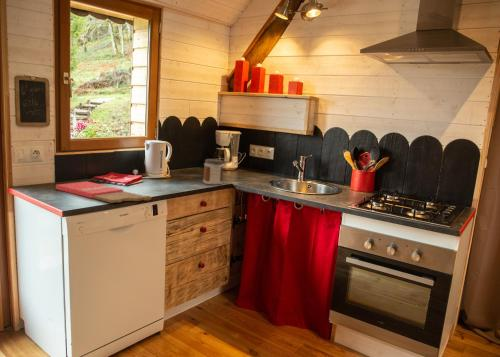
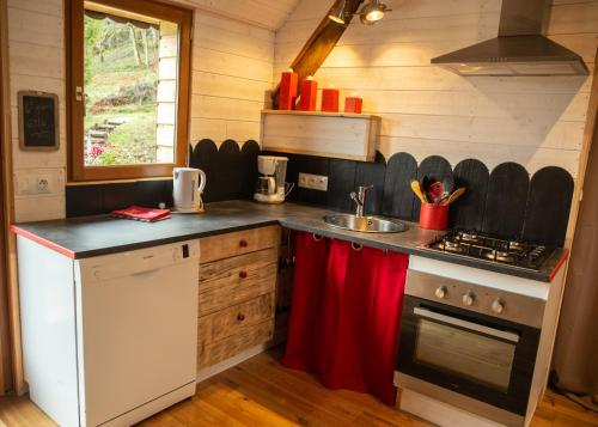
- cutting board [55,181,152,204]
- jar [202,158,224,185]
